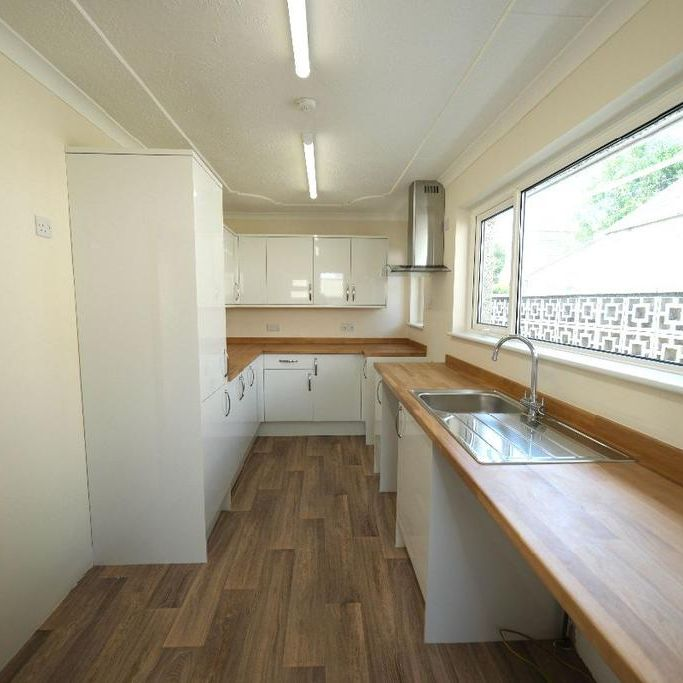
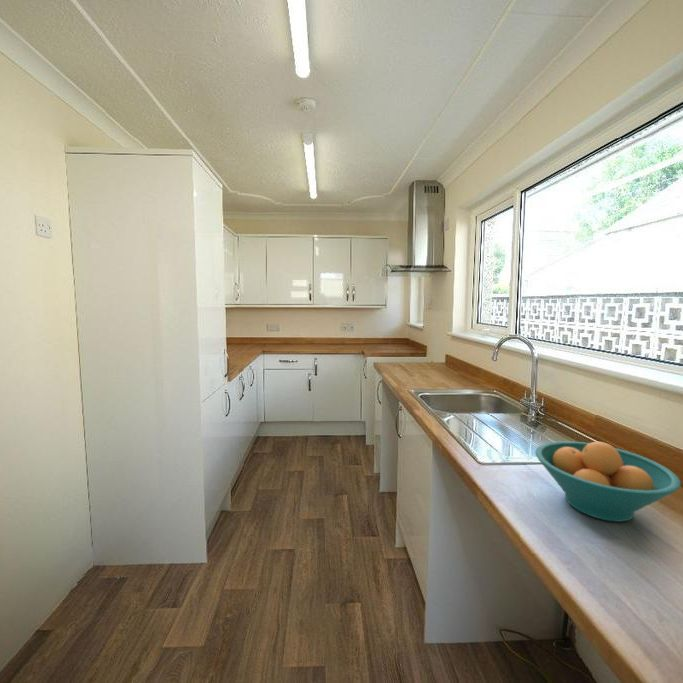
+ fruit bowl [534,440,682,523]
